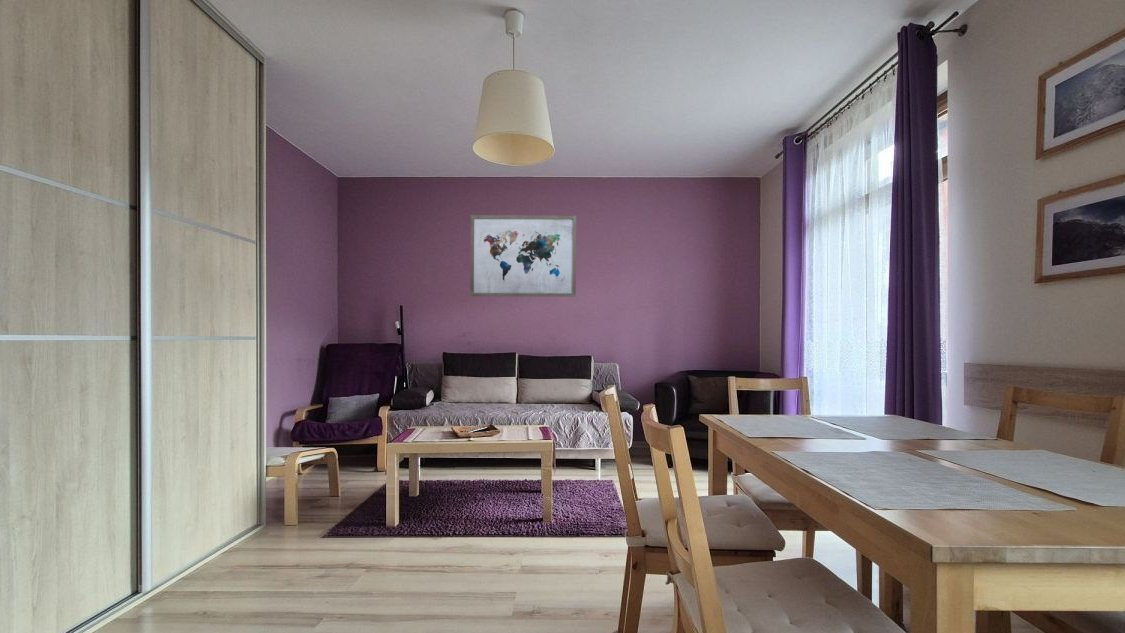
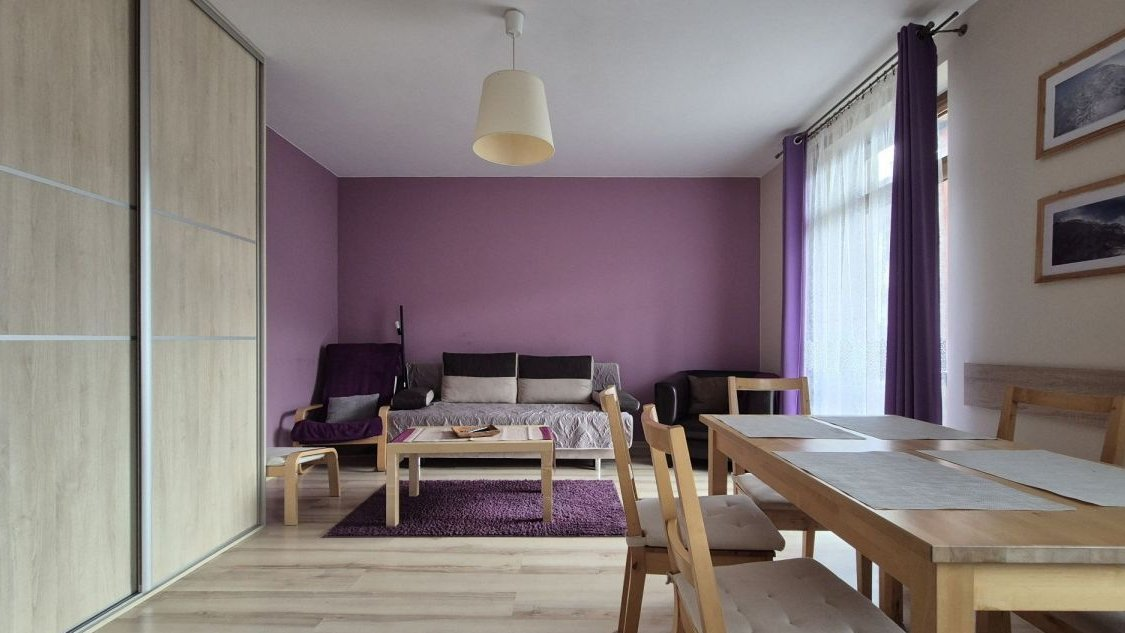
- wall art [469,214,577,298]
